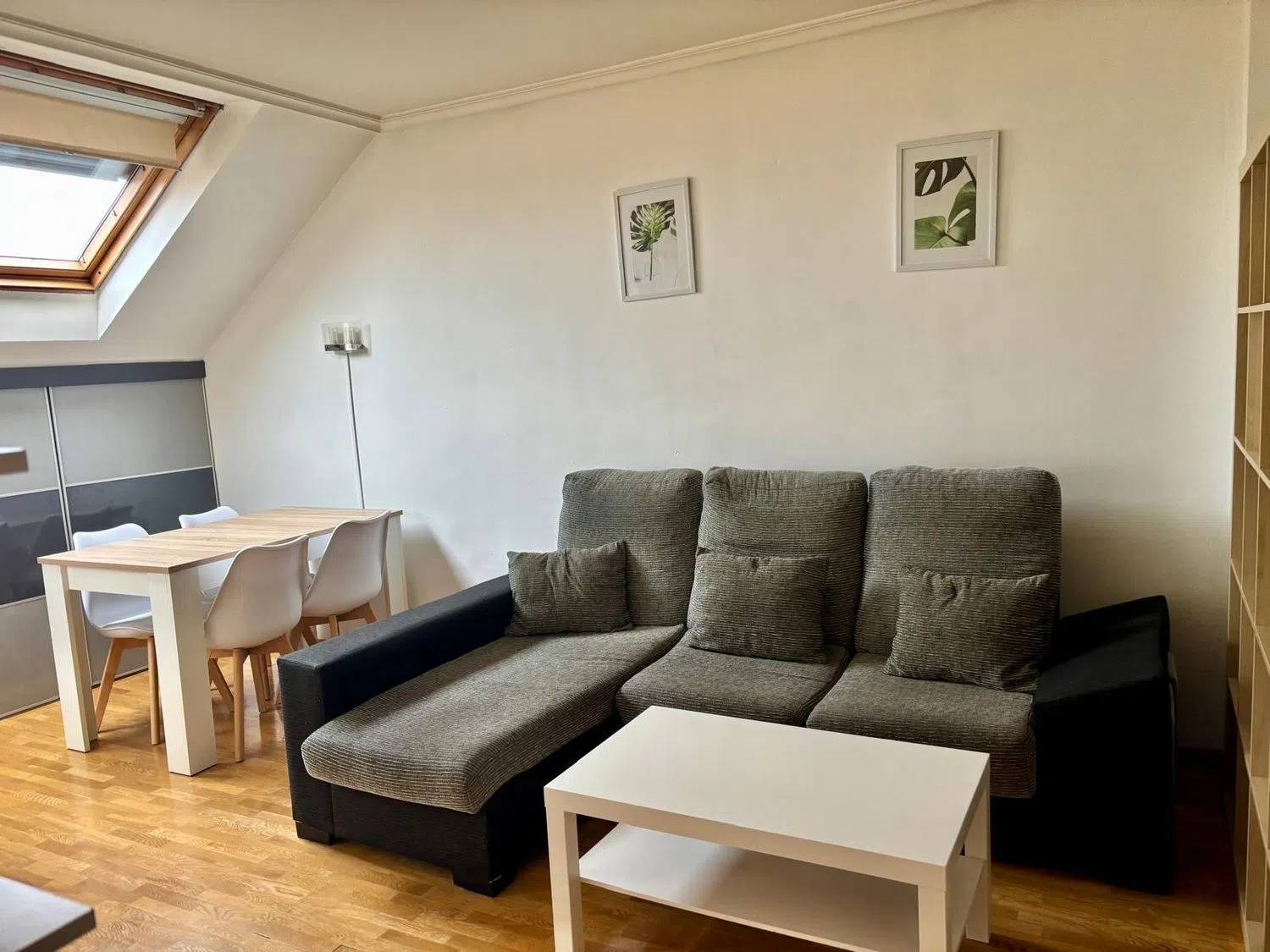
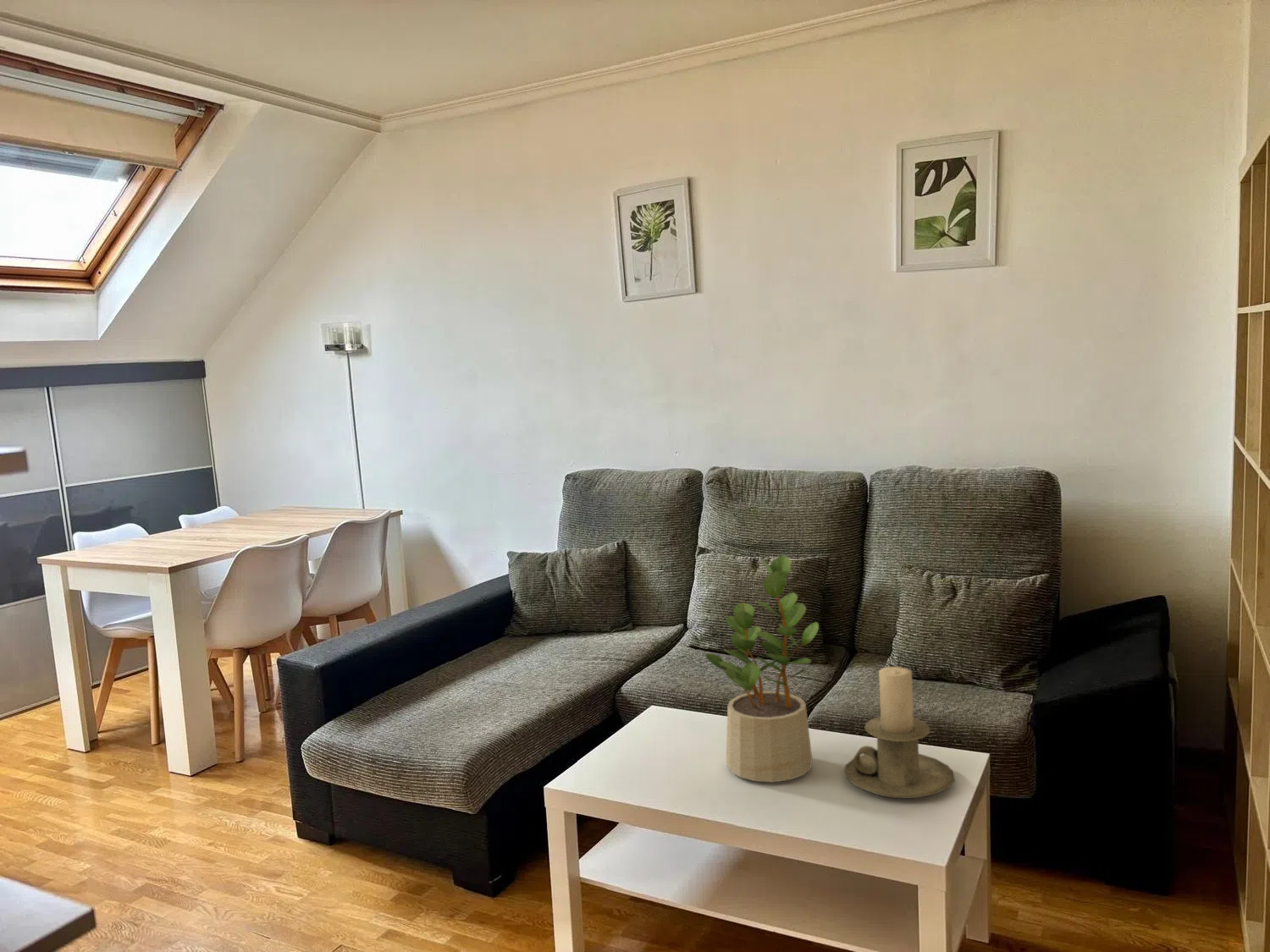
+ potted plant [704,554,820,783]
+ candle holder [842,666,956,799]
